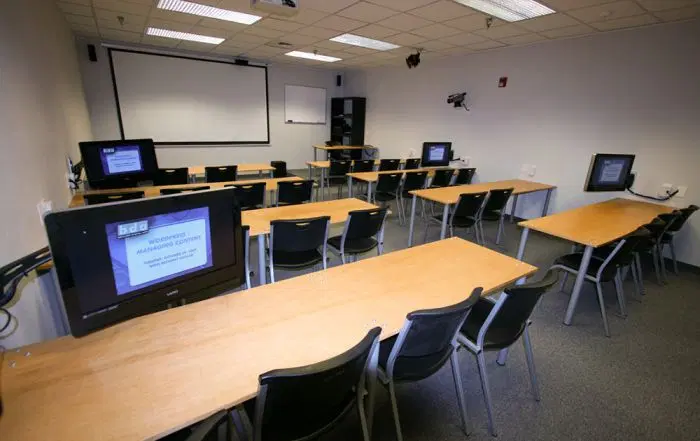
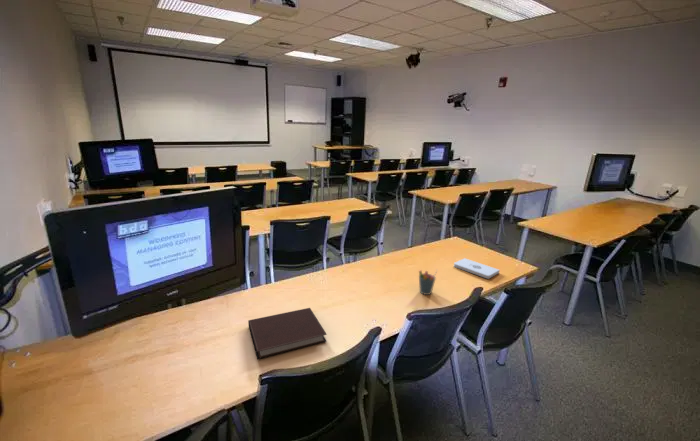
+ notebook [247,307,328,360]
+ notepad [453,257,501,279]
+ pen holder [418,269,438,296]
